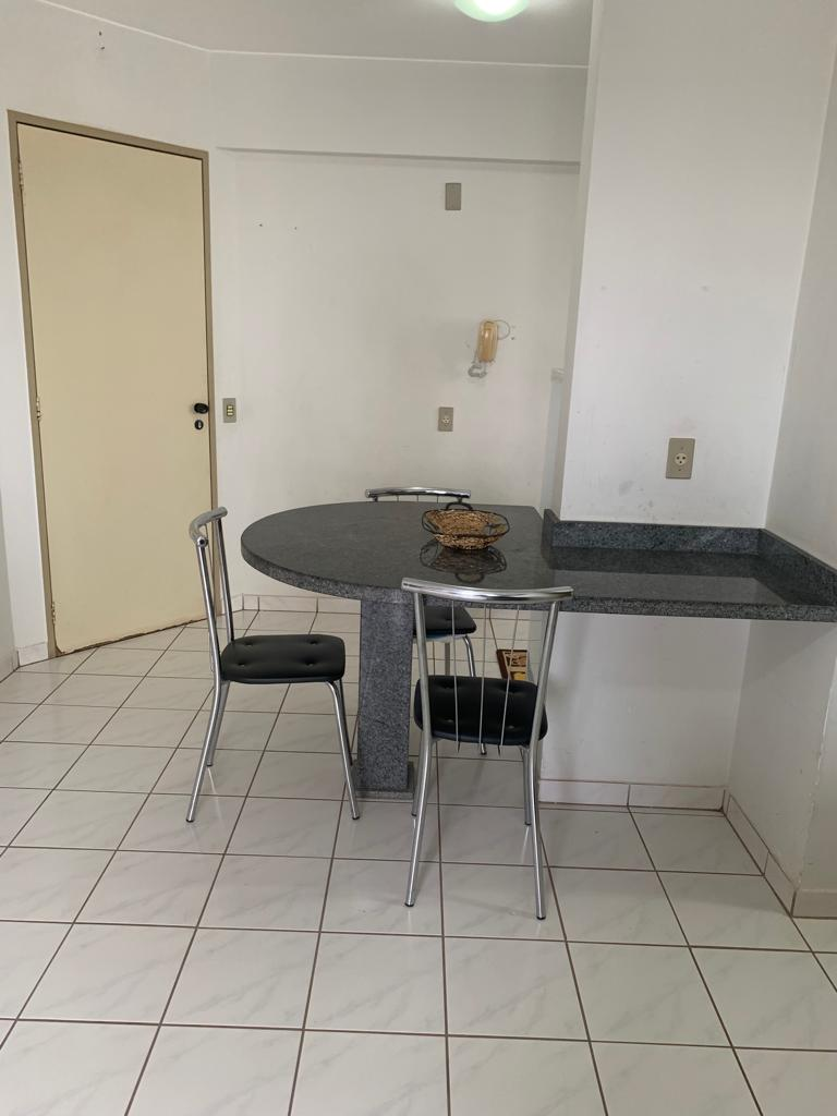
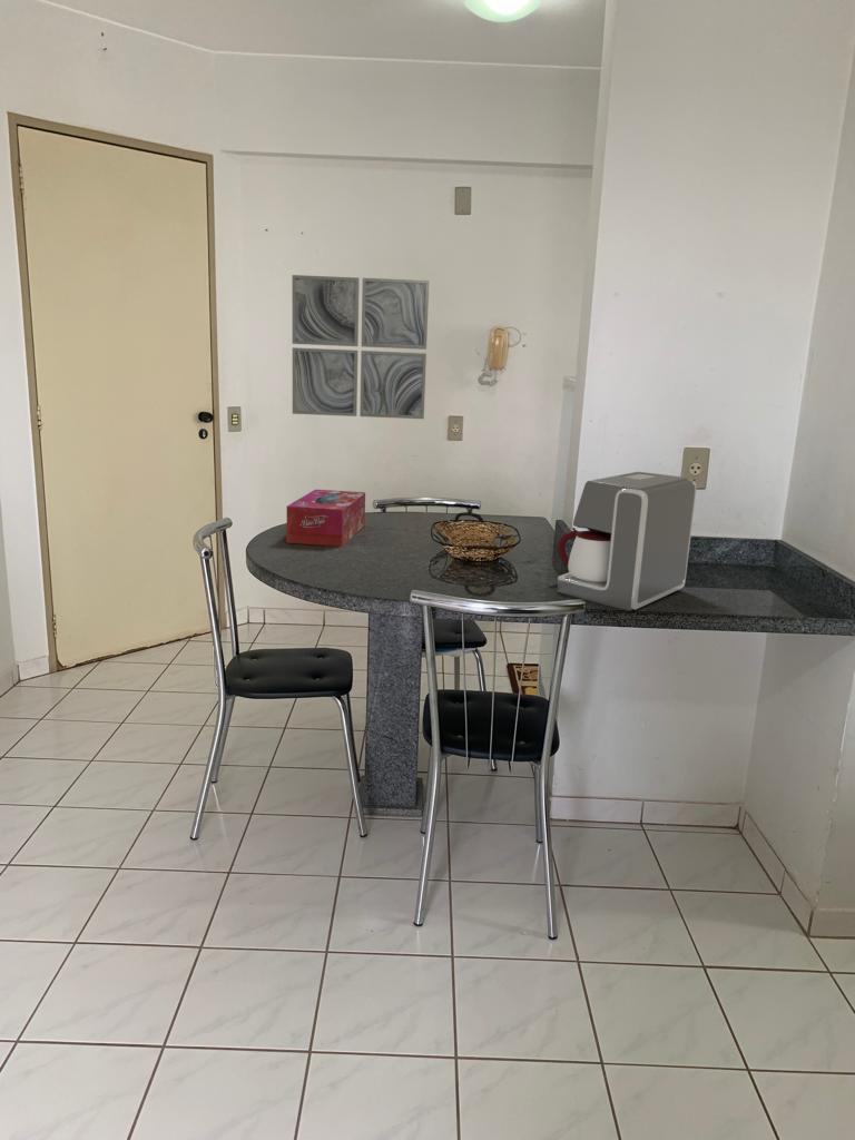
+ wall art [292,274,430,420]
+ coffee maker [557,471,698,612]
+ tissue box [286,489,366,547]
